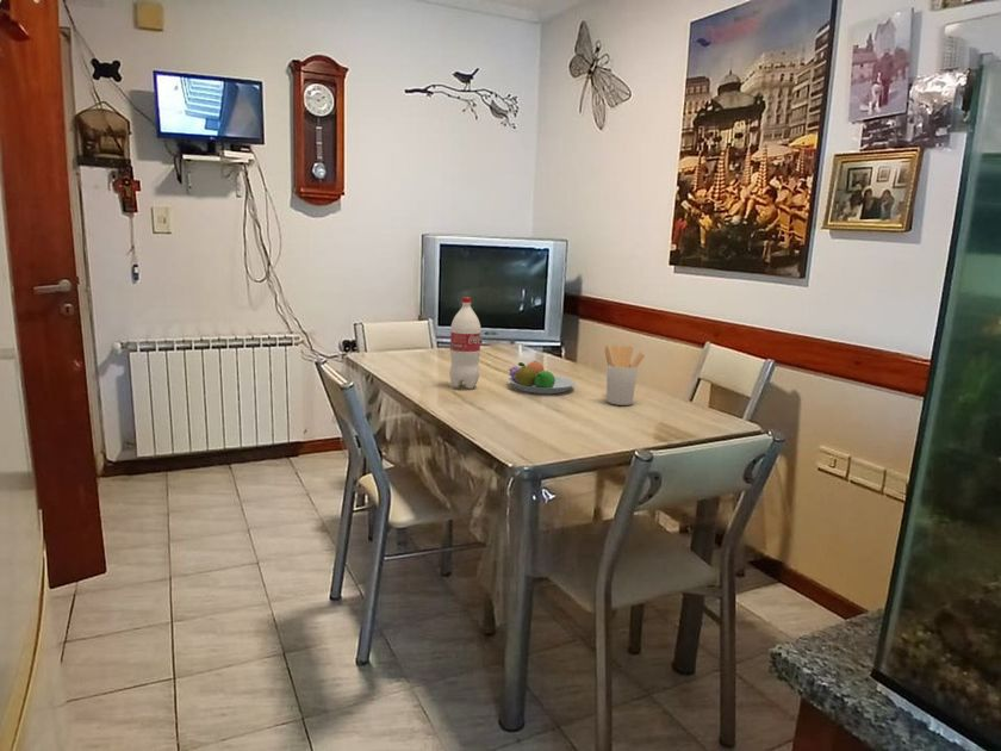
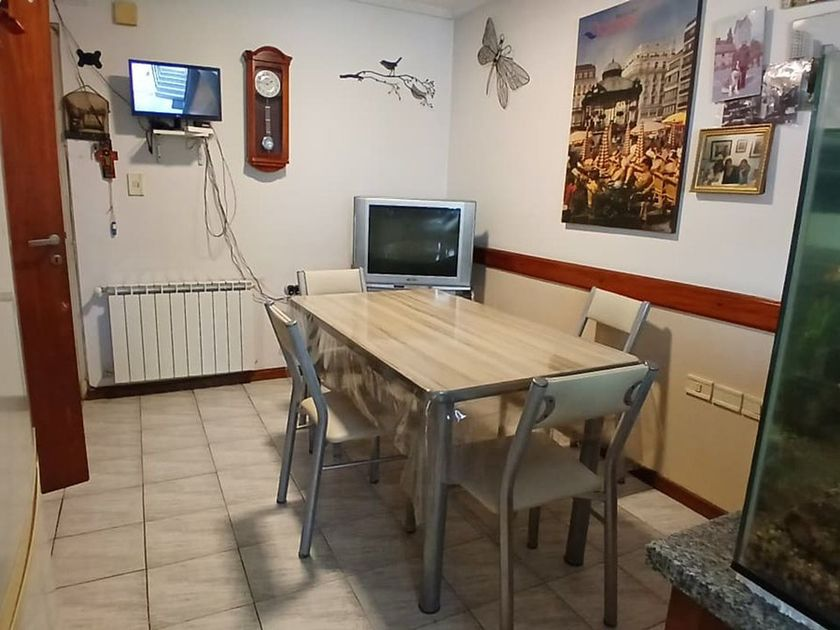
- fruit bowl [508,360,577,395]
- bottle [448,297,483,390]
- utensil holder [604,343,646,406]
